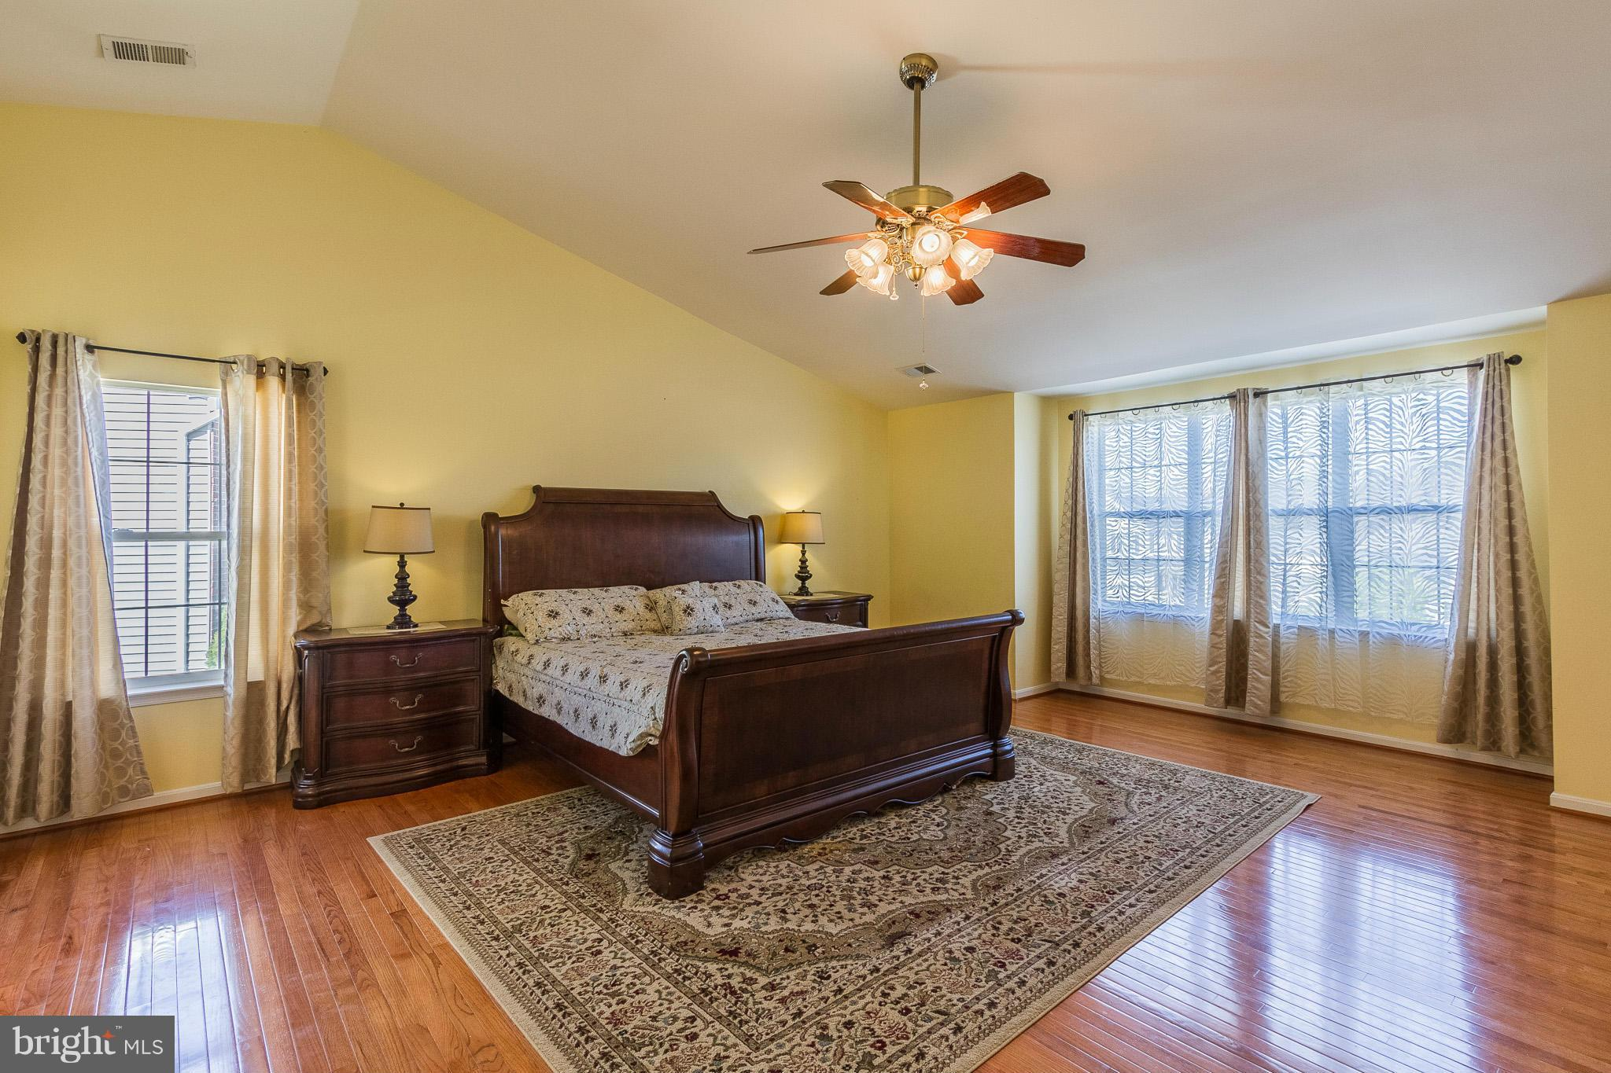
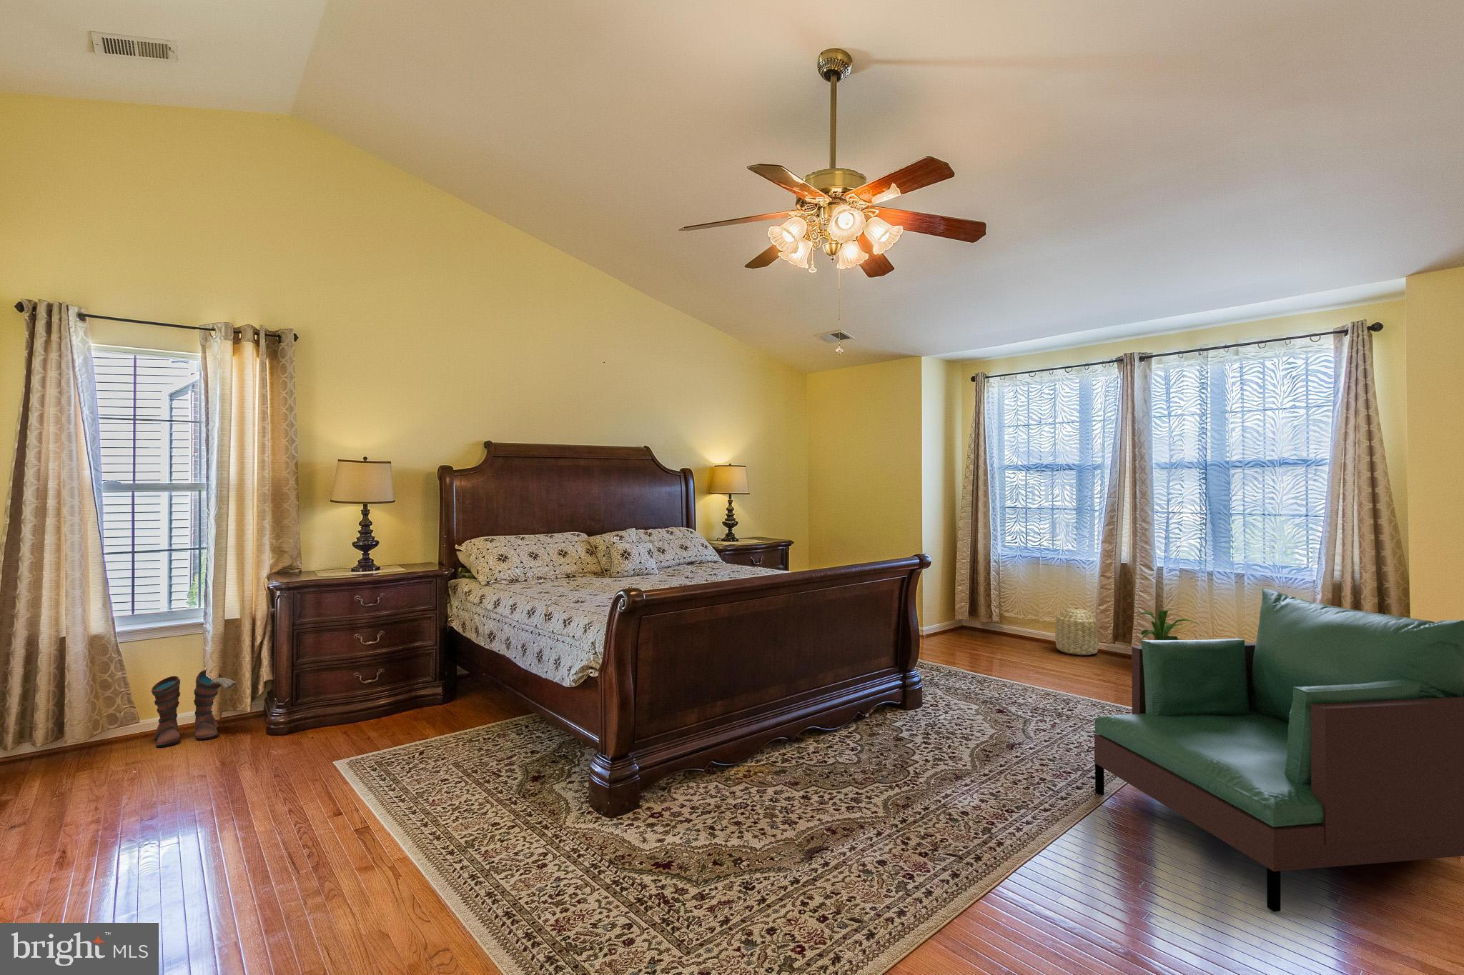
+ house plant [1131,609,1201,640]
+ basket [1055,606,1099,656]
+ armchair [1094,588,1464,912]
+ boots [151,669,238,748]
